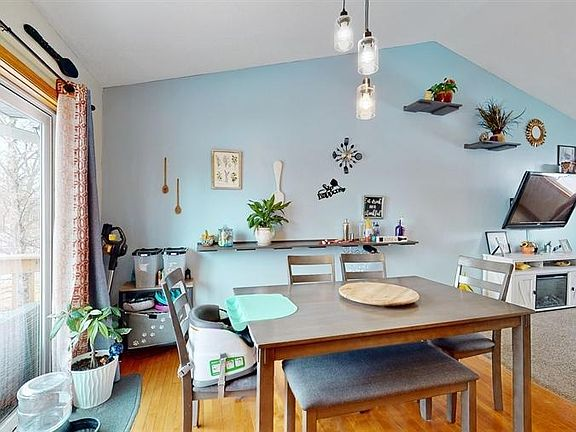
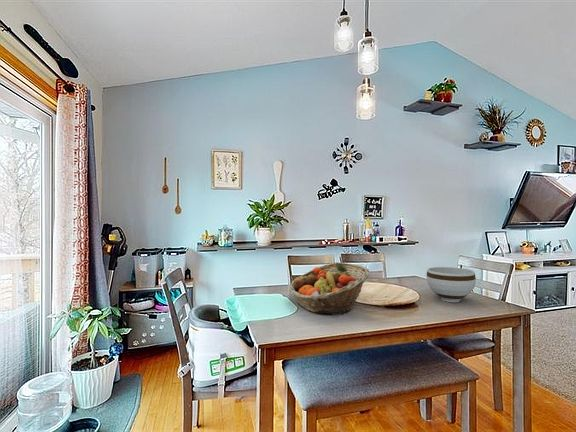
+ fruit basket [288,262,371,315]
+ bowl [426,266,477,303]
